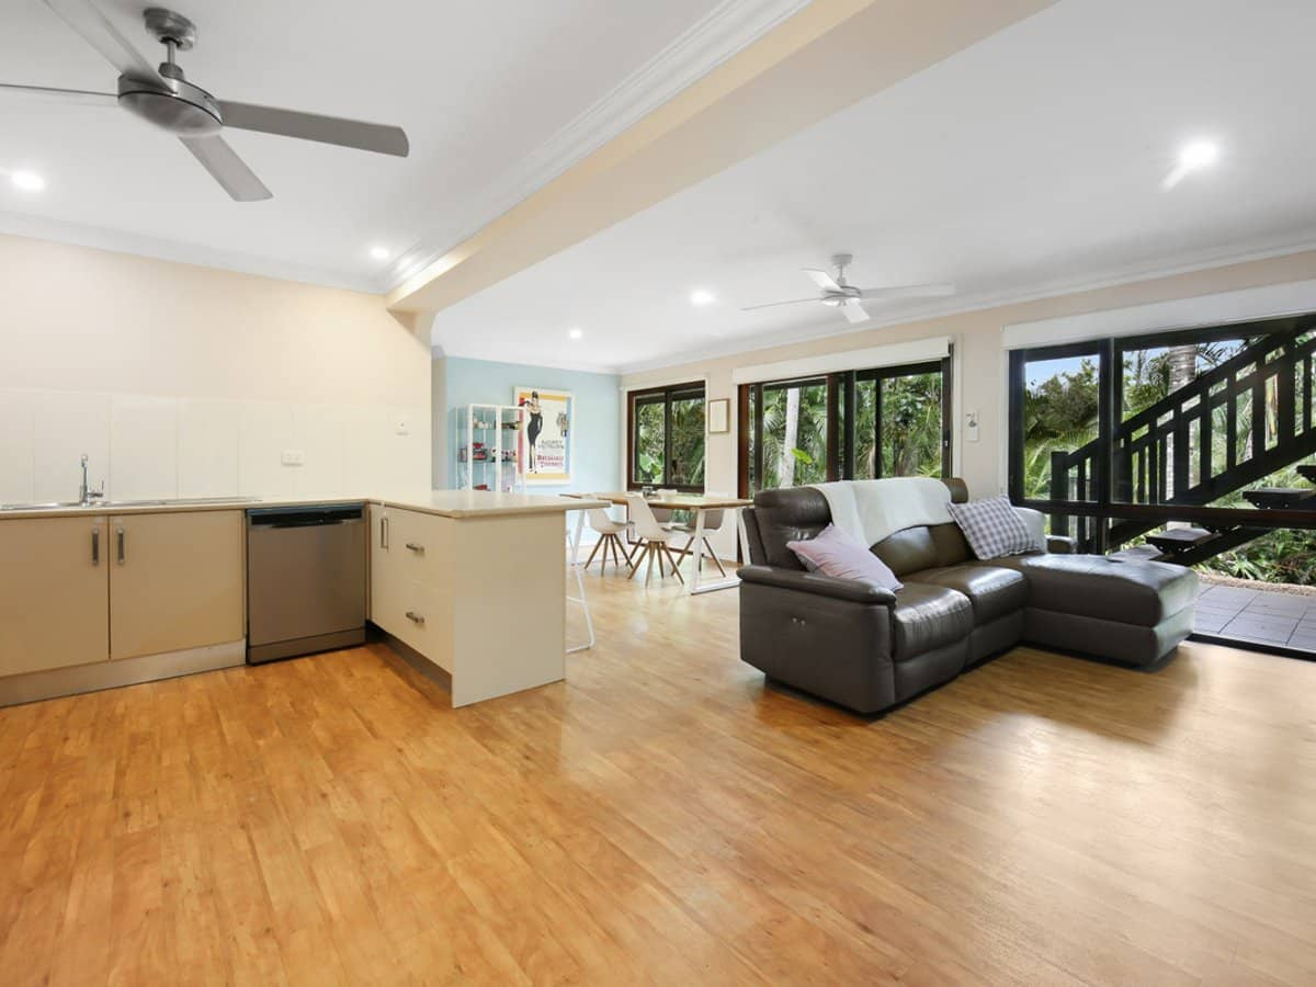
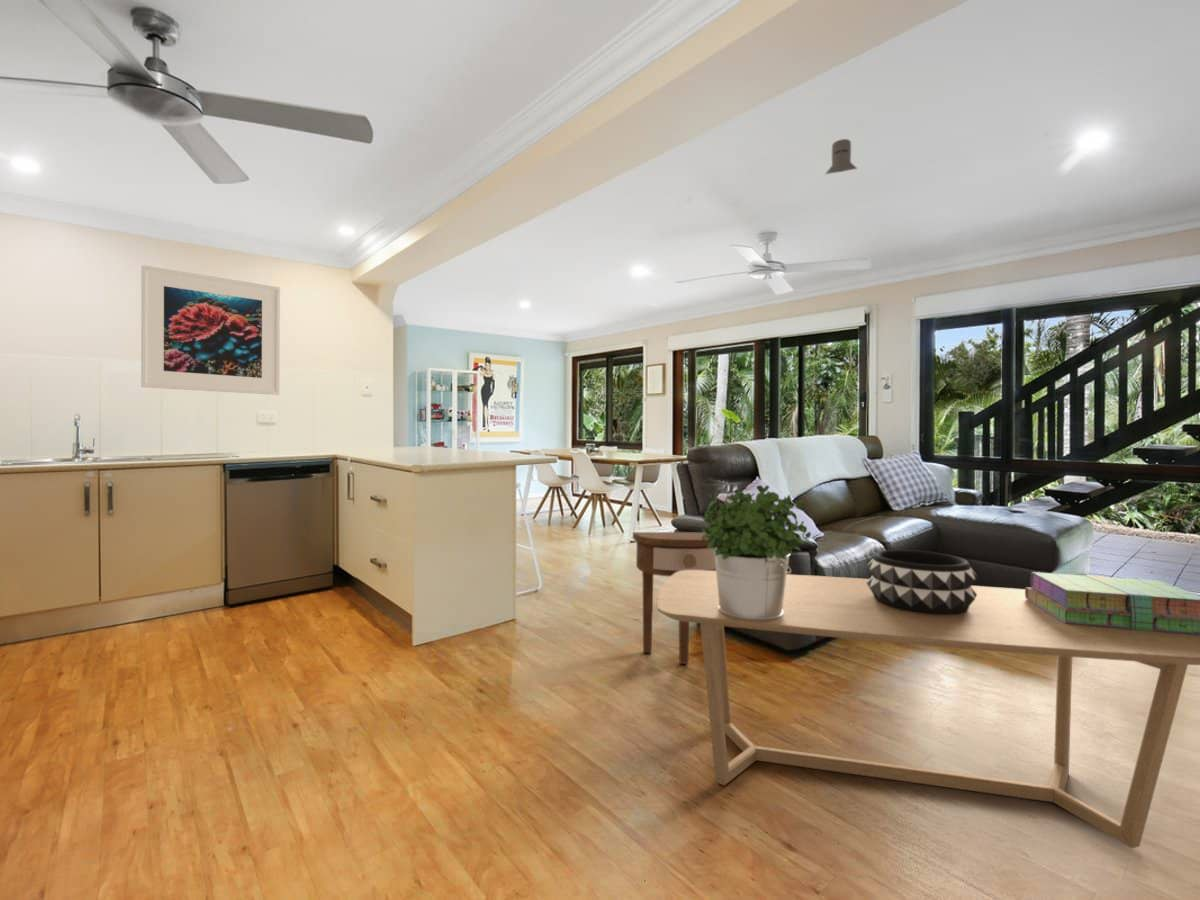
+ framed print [140,264,281,396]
+ side table [632,531,716,665]
+ stack of books [1024,571,1200,635]
+ knight helmet [825,138,859,175]
+ potted plant [701,484,812,621]
+ coffee table [656,570,1200,849]
+ decorative bowl [866,549,978,614]
